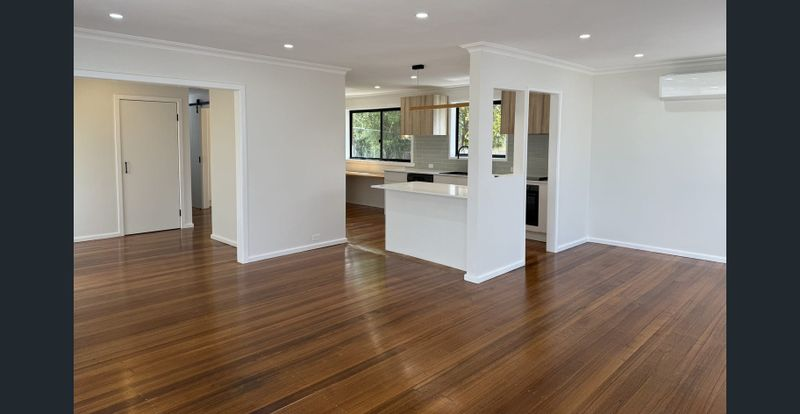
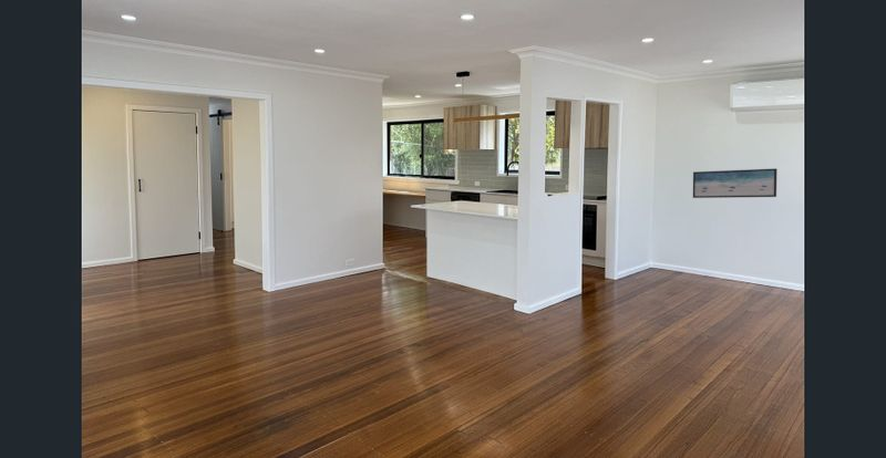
+ wall art [692,167,779,199]
